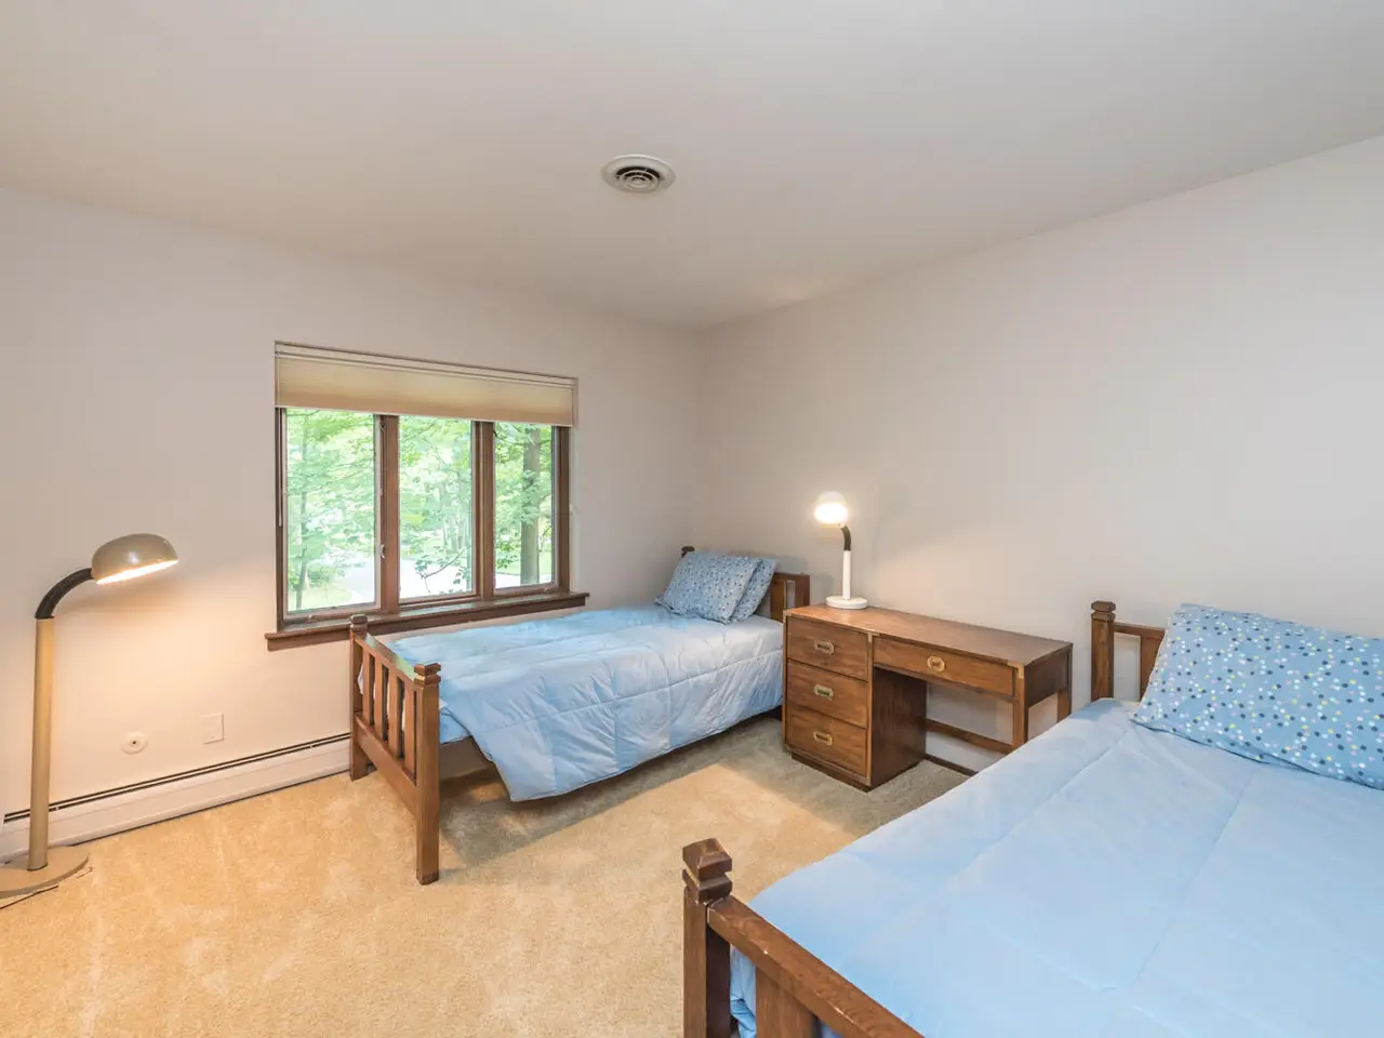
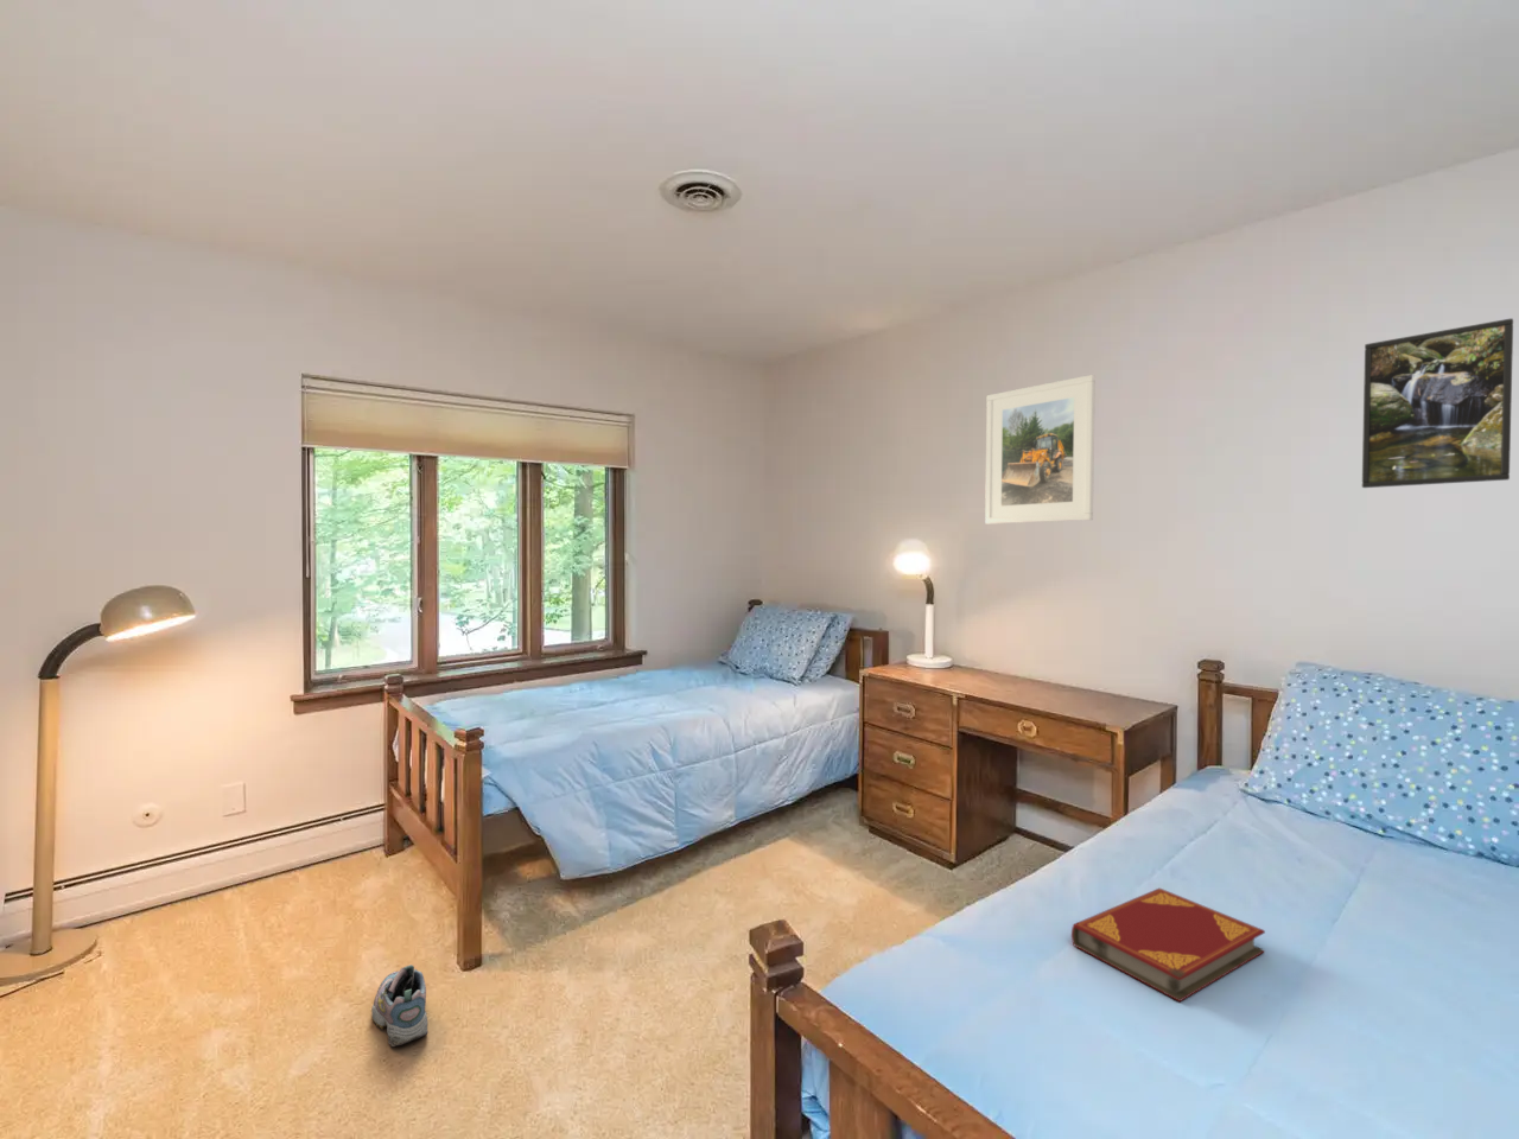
+ sneaker [371,963,428,1048]
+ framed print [984,373,1097,524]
+ hardback book [1070,888,1267,1003]
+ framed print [1361,317,1514,489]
